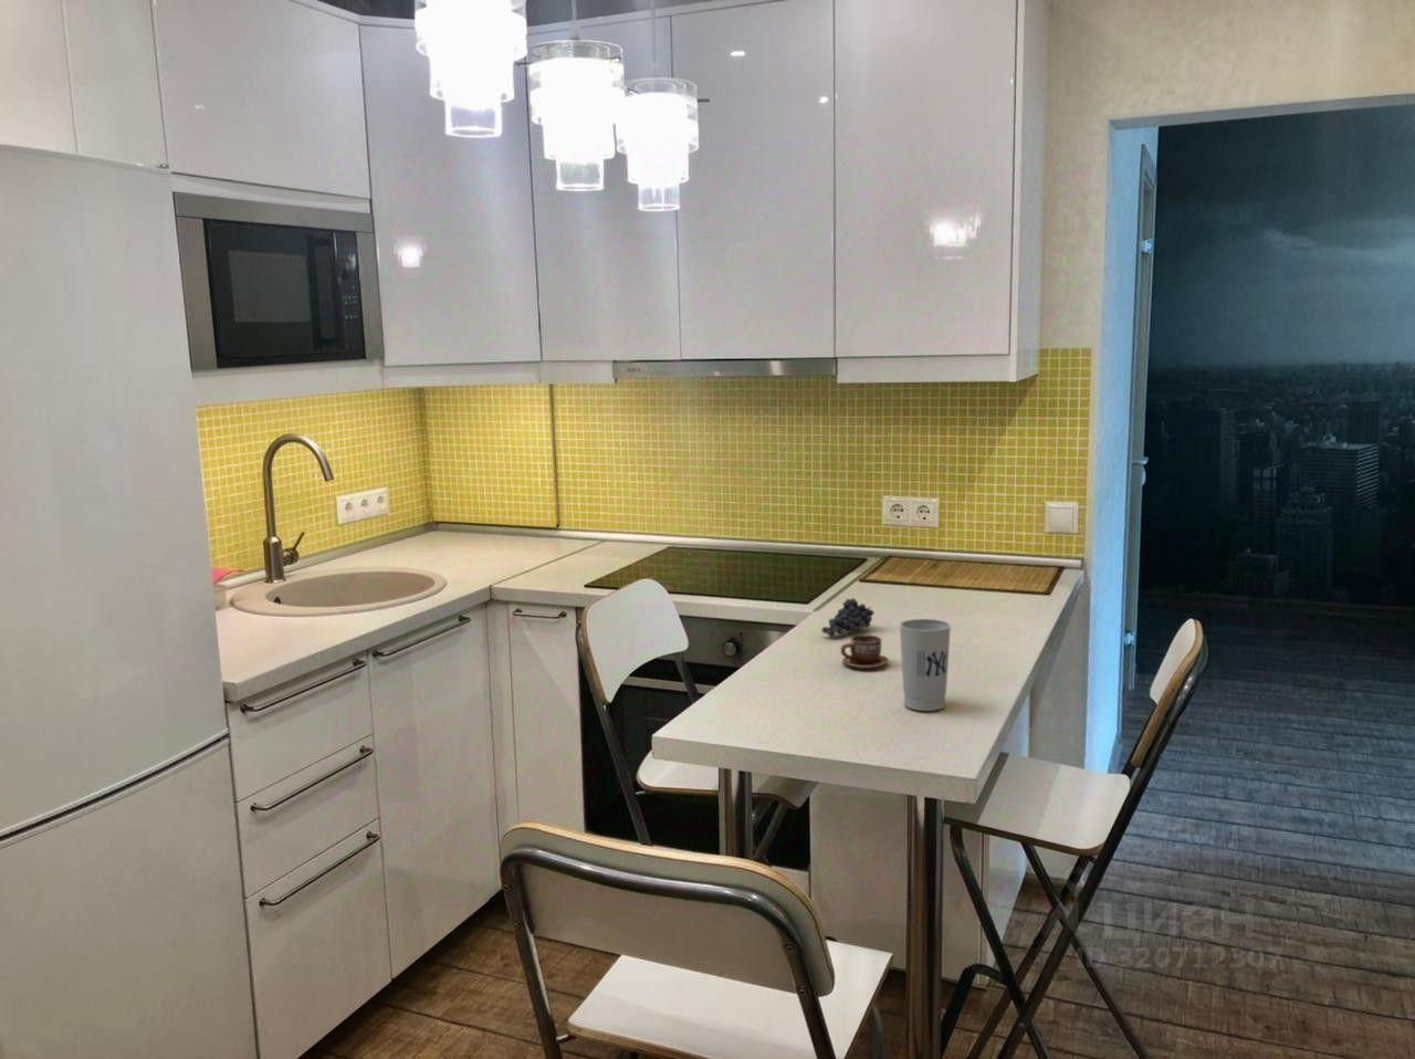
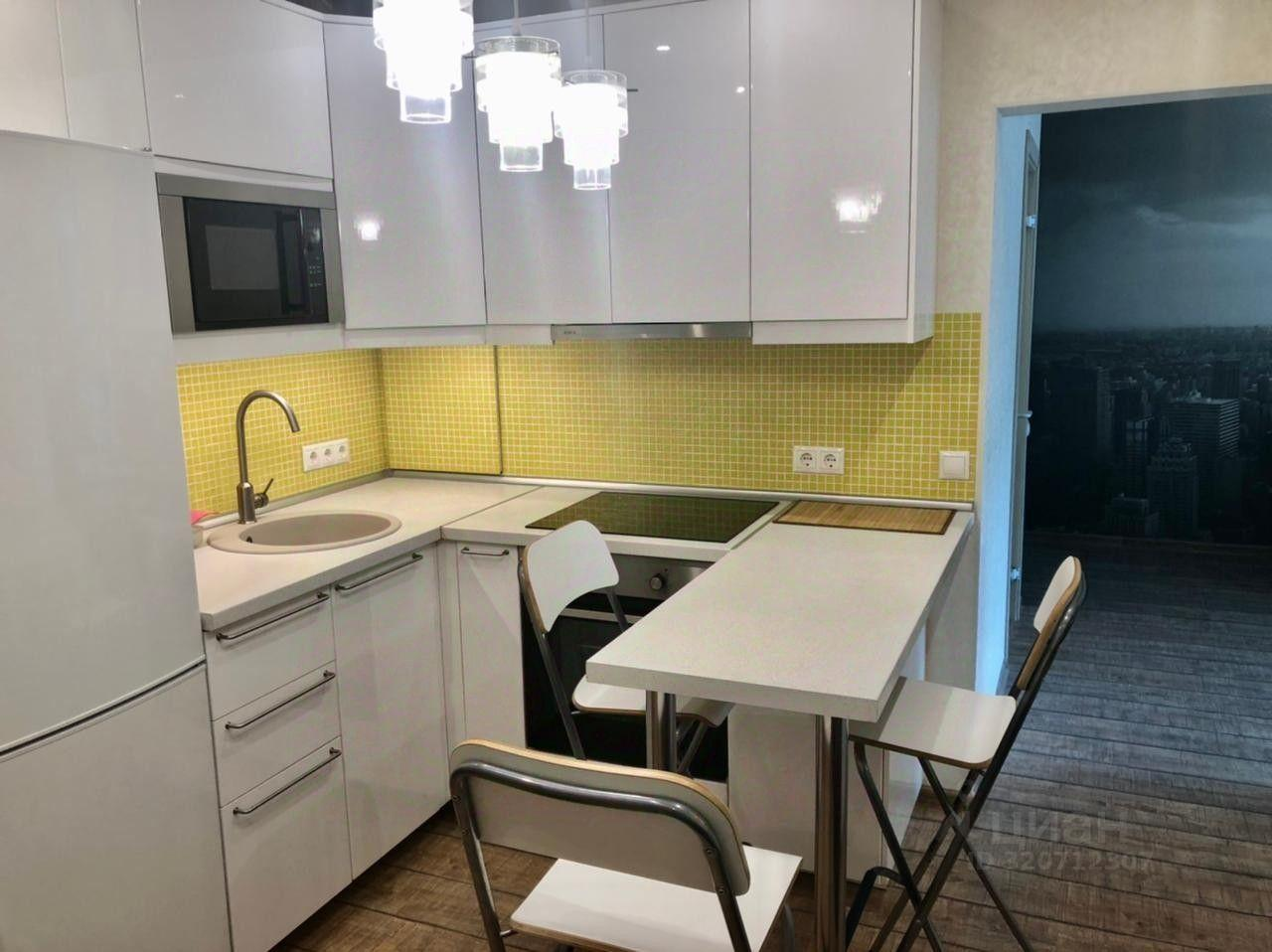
- cup [840,633,890,670]
- fruit [820,597,875,639]
- cup [899,617,952,712]
